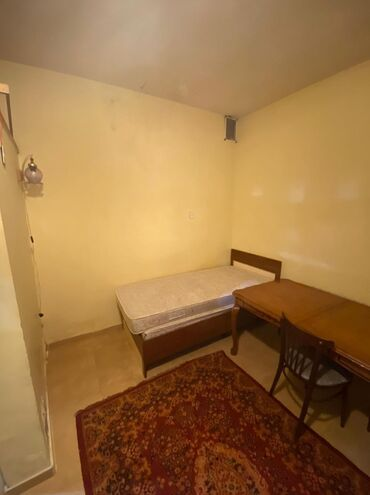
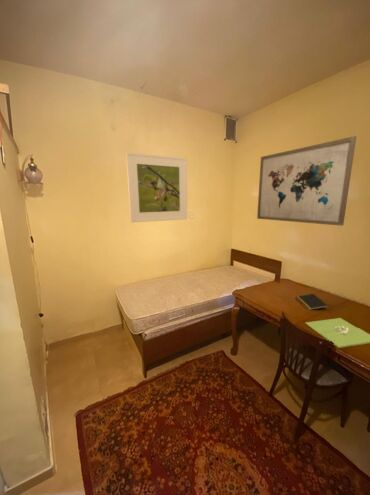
+ wall art [256,135,357,227]
+ flower [305,317,370,349]
+ notepad [295,293,329,311]
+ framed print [125,151,188,223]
